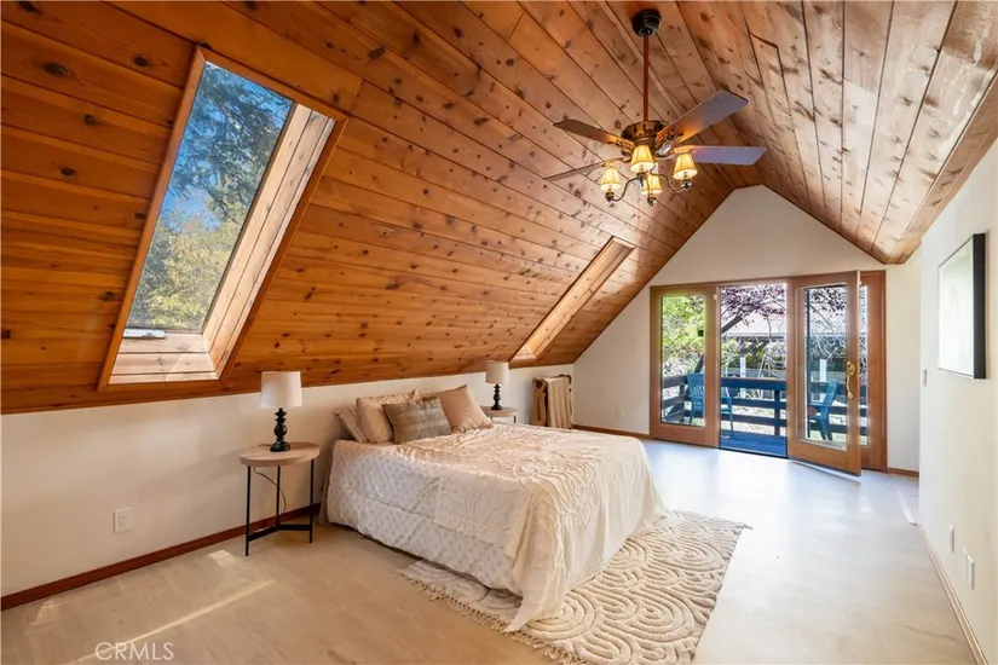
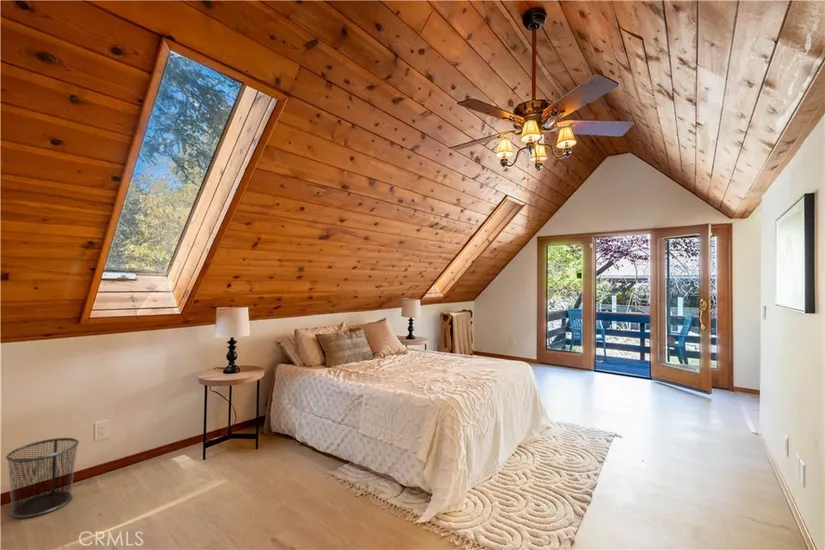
+ waste bin [5,437,80,519]
